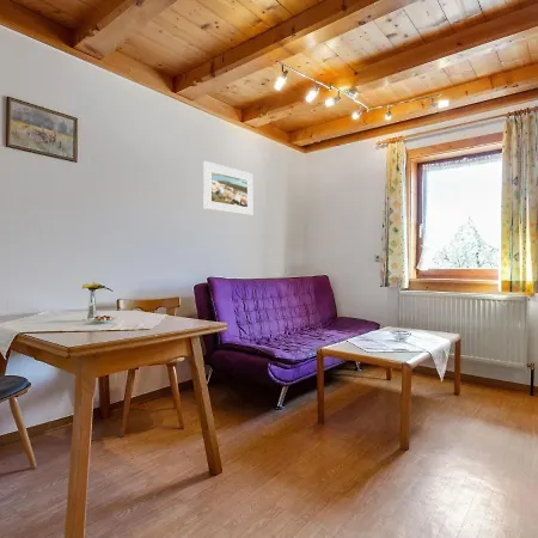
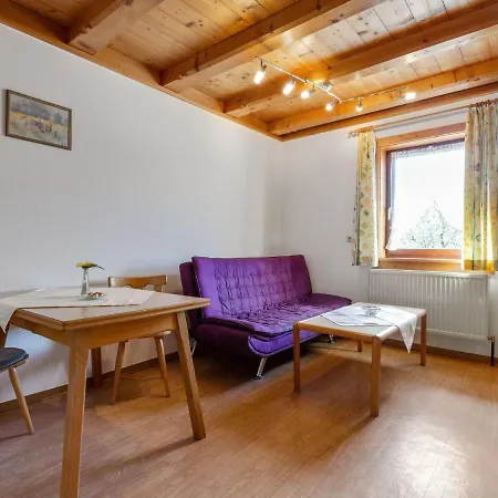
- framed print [202,160,253,216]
